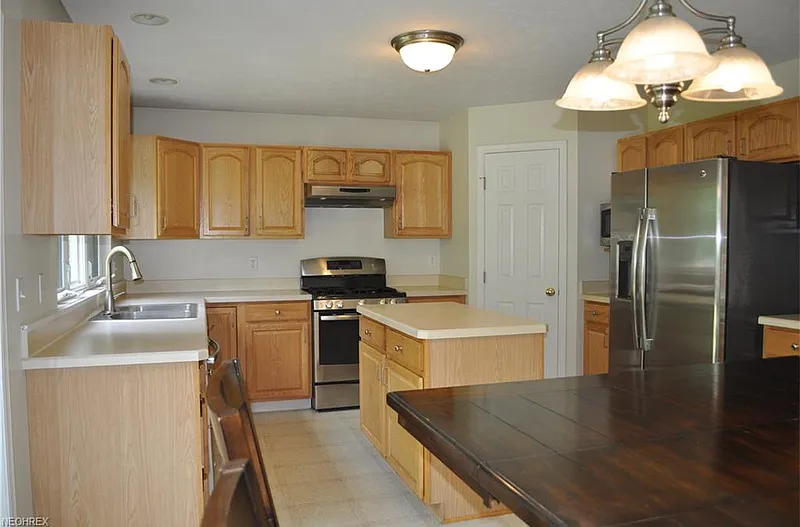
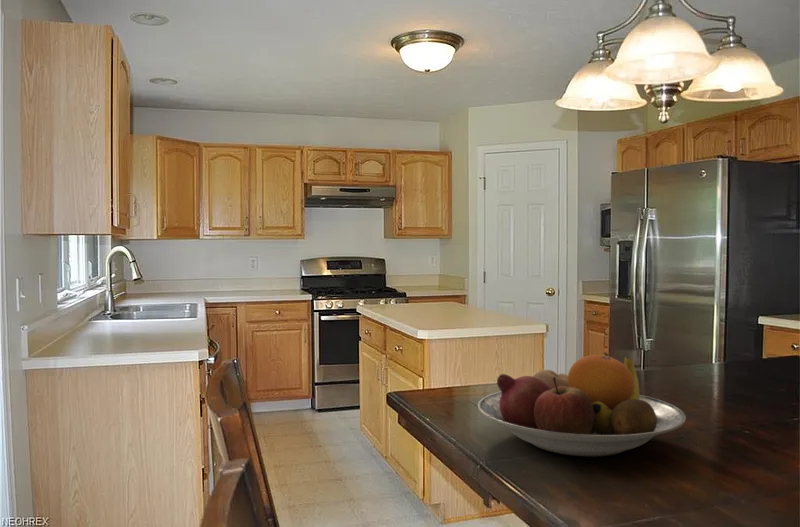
+ fruit bowl [477,351,687,458]
